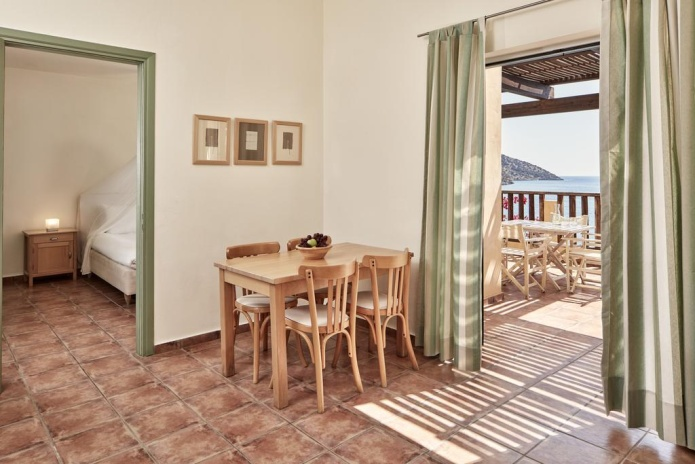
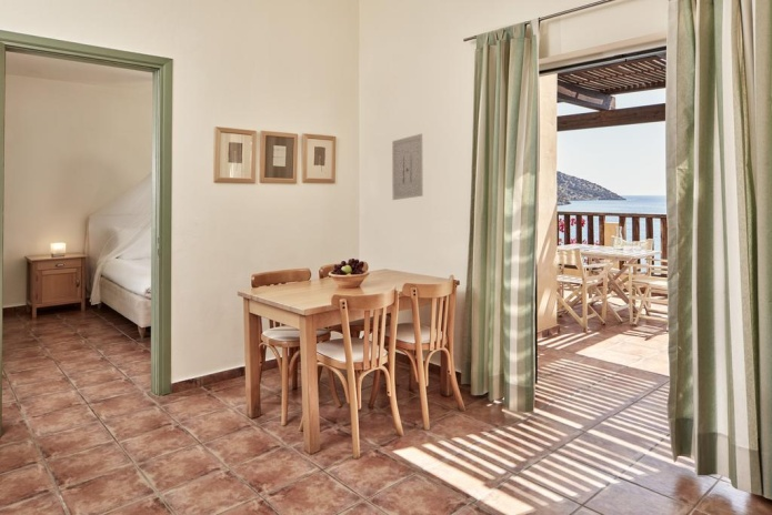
+ wall art [391,132,424,201]
